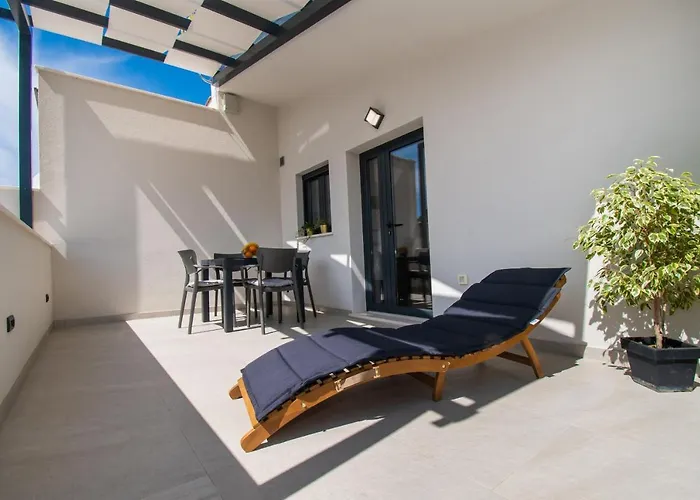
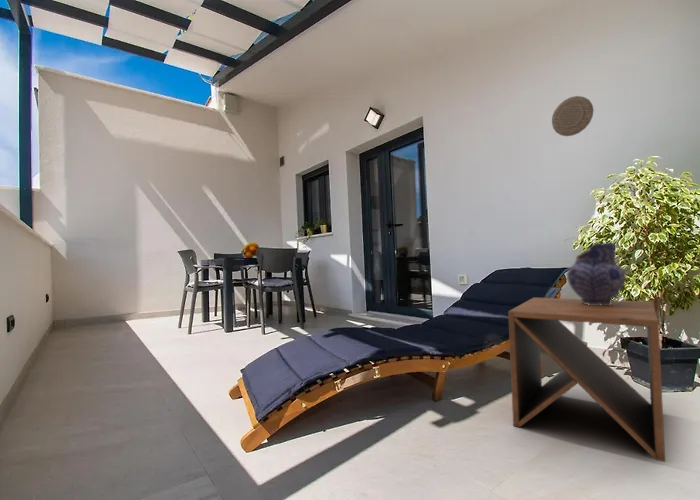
+ pottery [566,242,627,305]
+ decorative plate [551,95,595,137]
+ side table [507,296,666,463]
